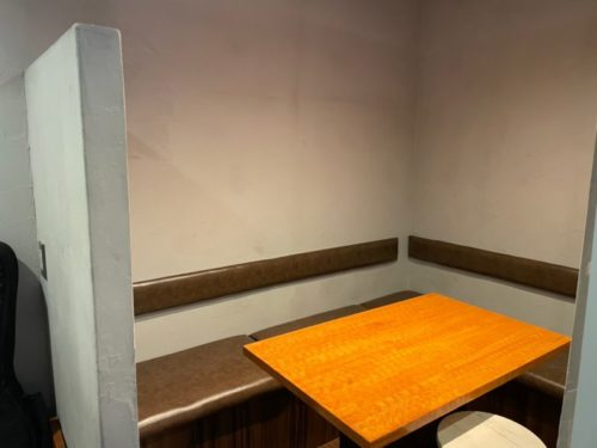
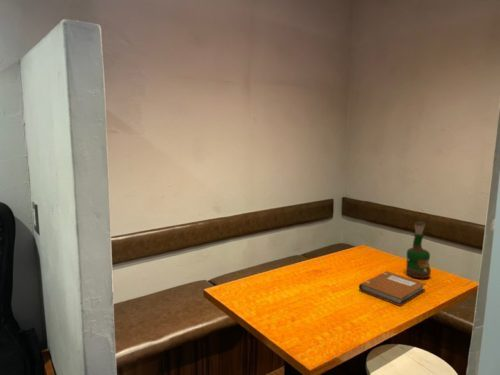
+ grog bottle [405,220,432,279]
+ notebook [358,270,427,307]
